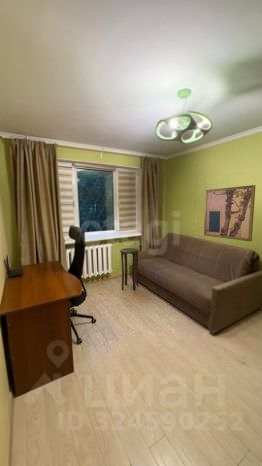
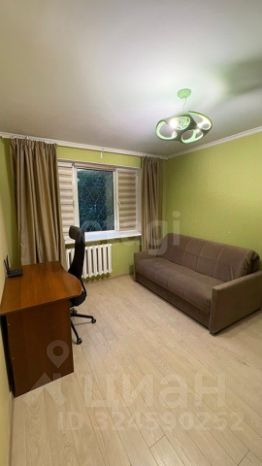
- stool [119,247,140,291]
- wall art [203,184,257,243]
